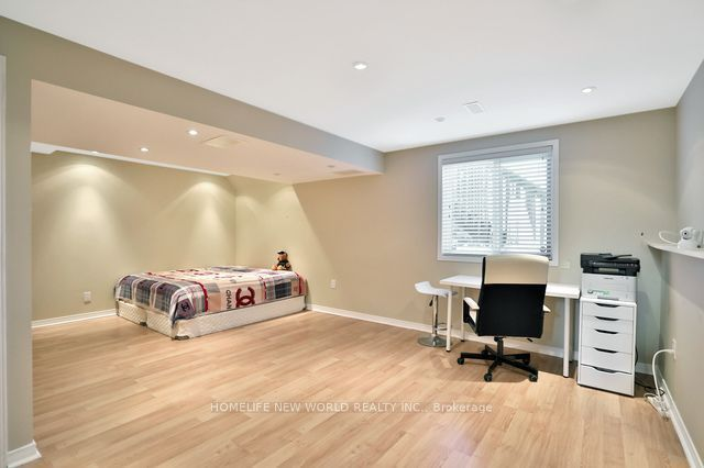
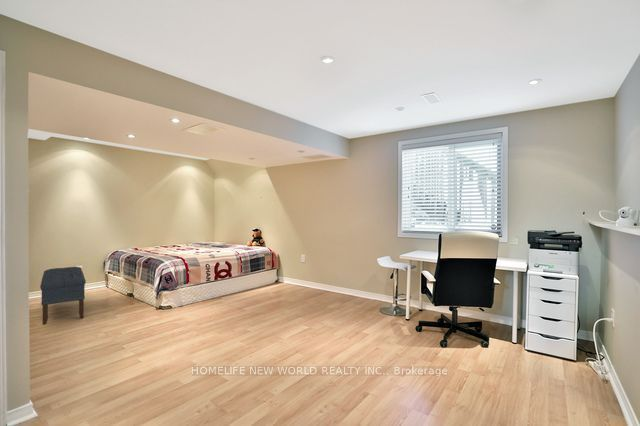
+ bench [39,266,87,326]
